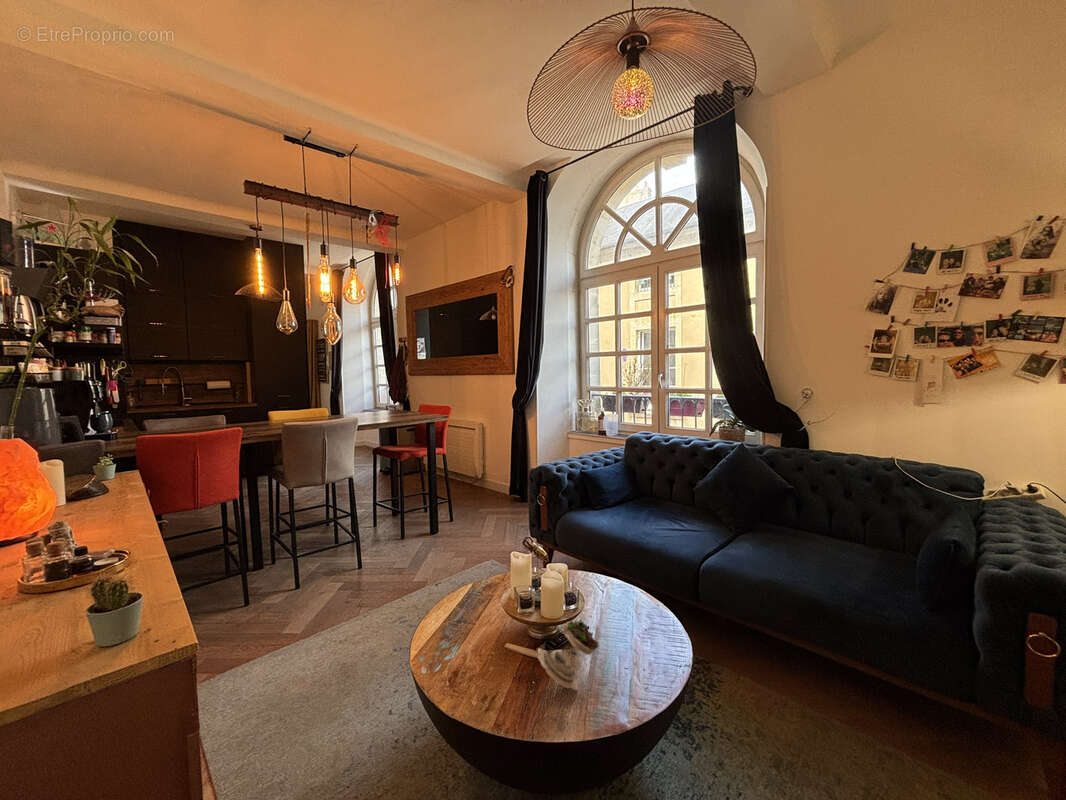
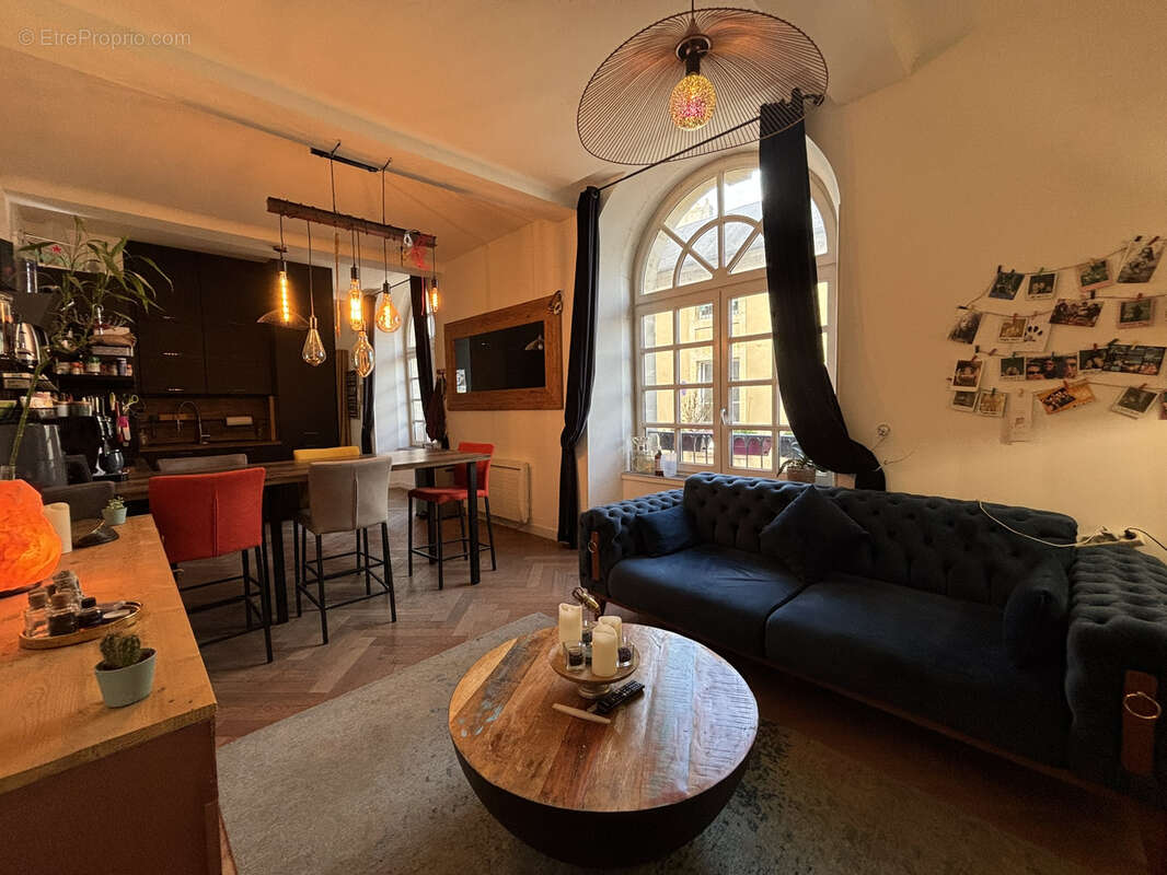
- succulent plant [537,618,600,691]
